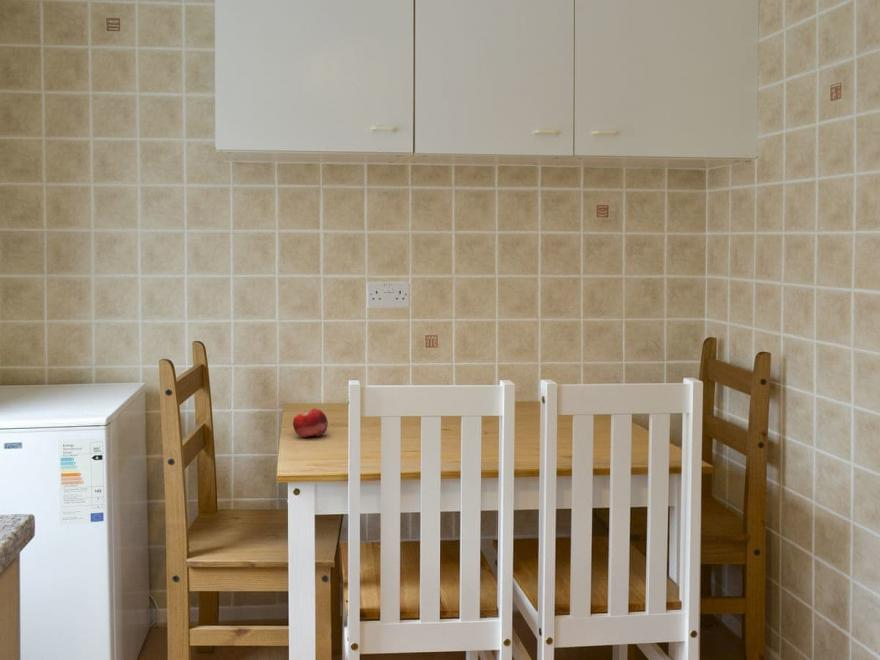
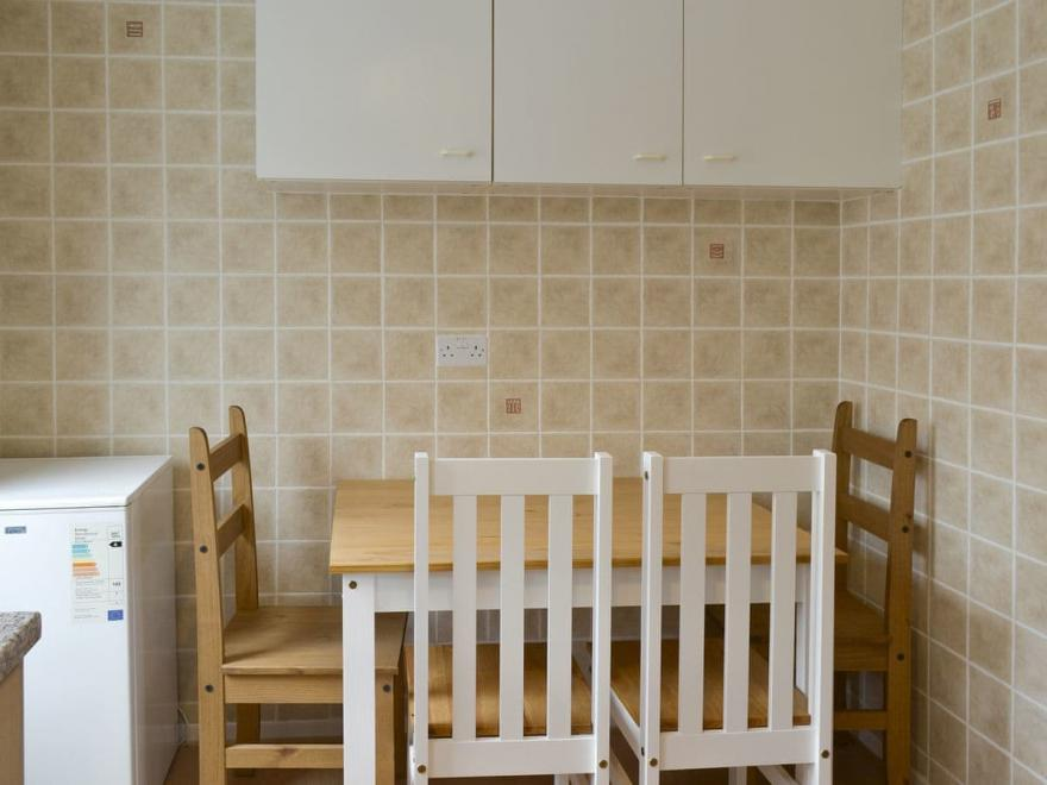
- fruit [292,407,329,438]
